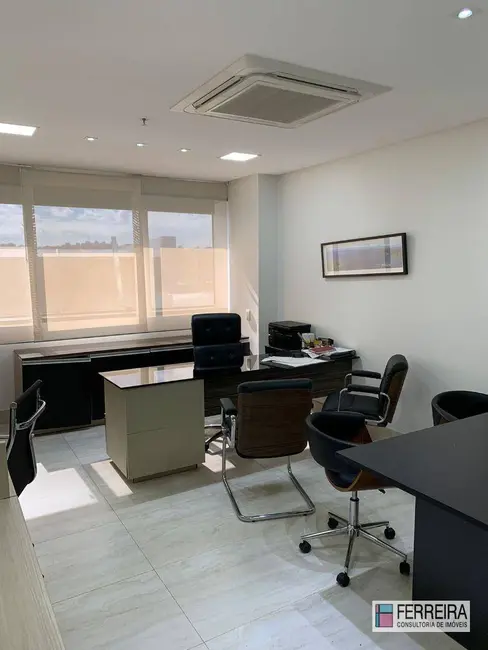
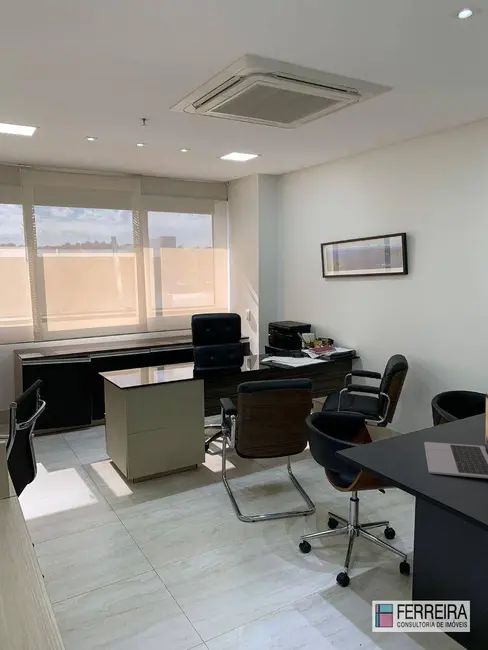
+ laptop [423,392,488,479]
